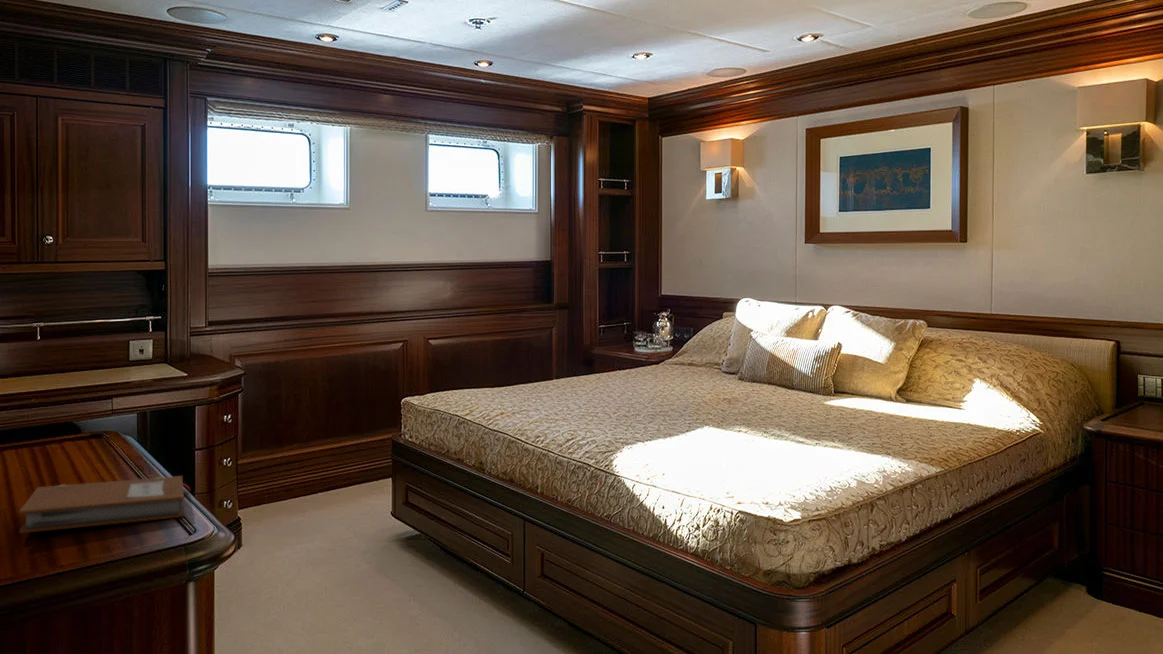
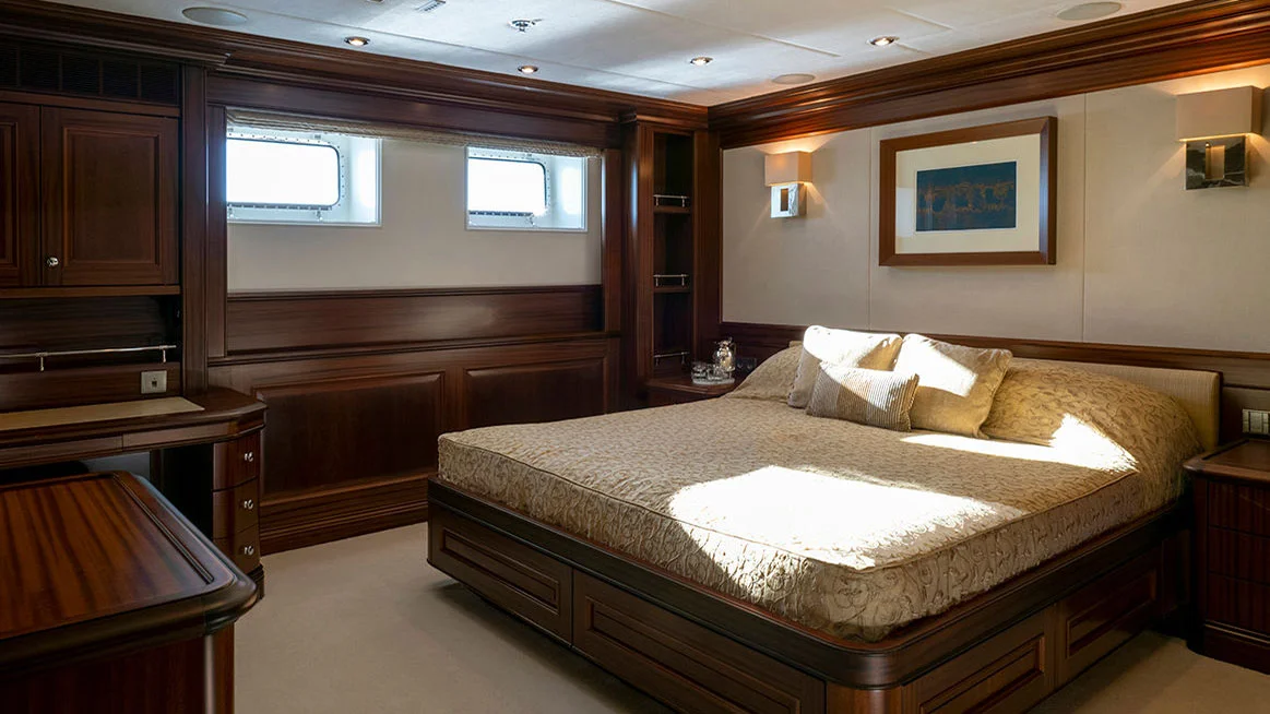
- notebook [18,475,192,534]
